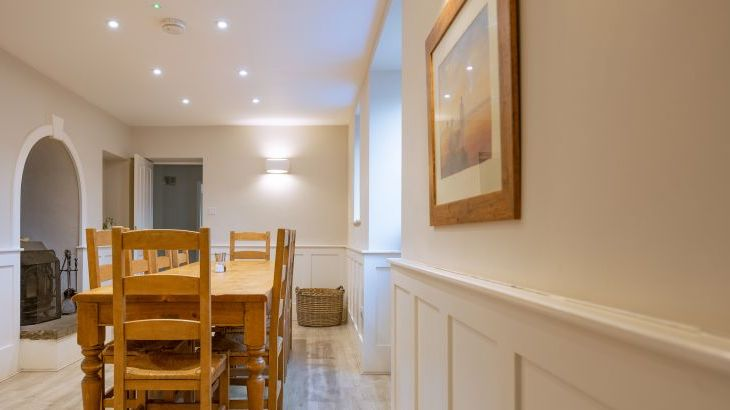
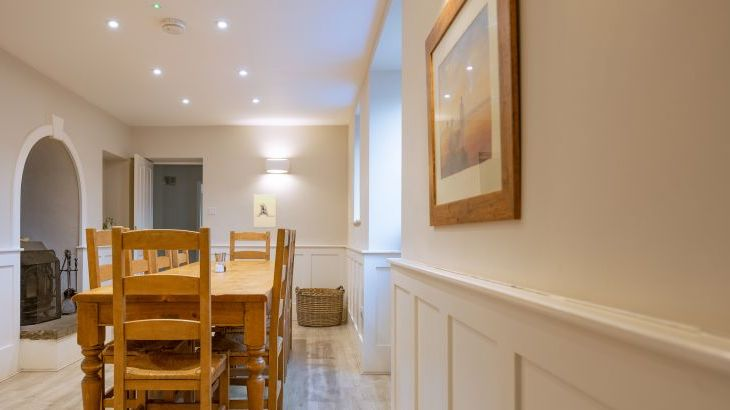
+ wall sculpture [253,194,277,229]
